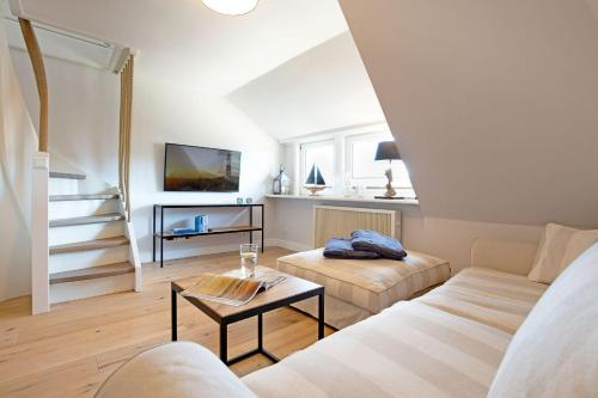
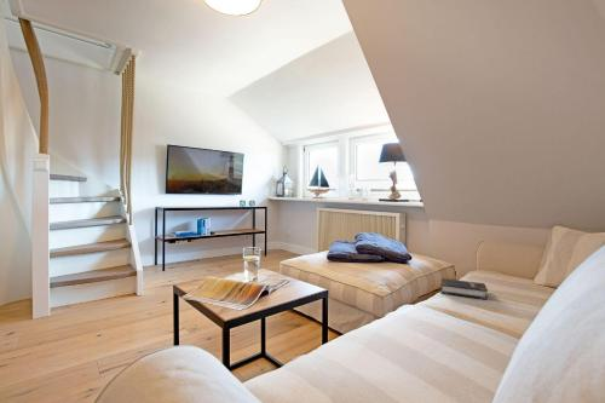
+ hardback book [440,277,489,301]
